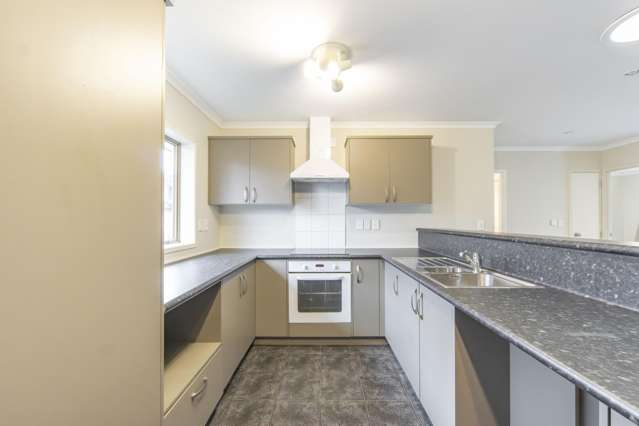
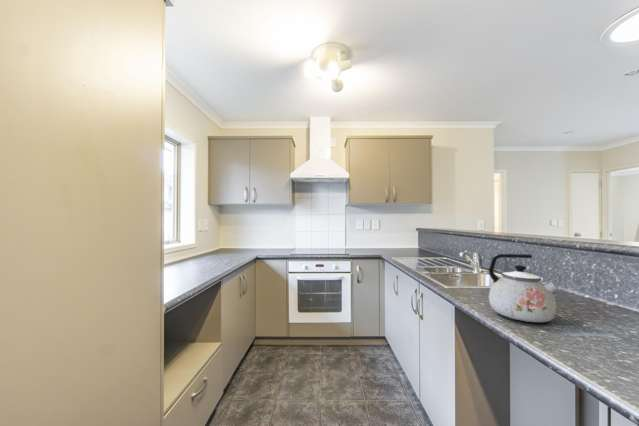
+ kettle [488,253,559,323]
